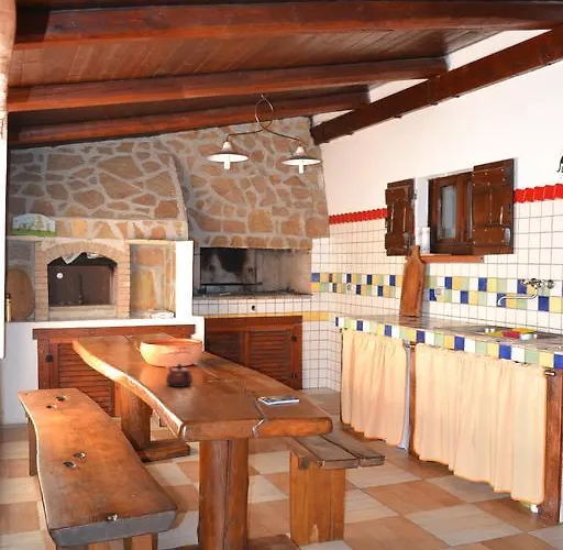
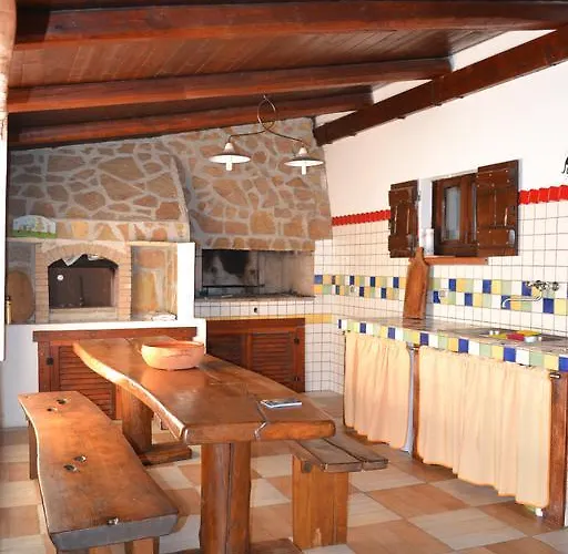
- teapot [165,362,194,388]
